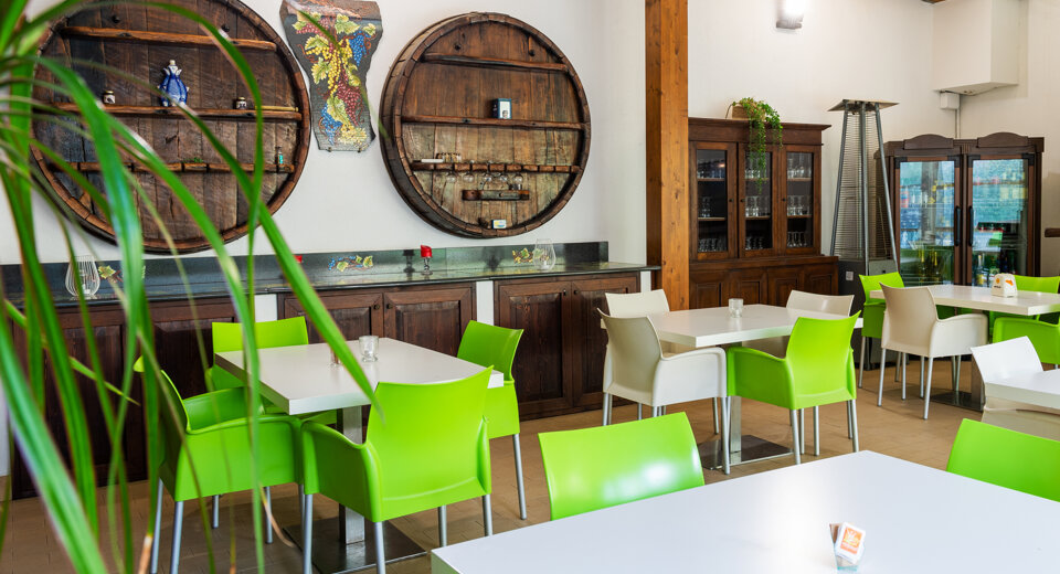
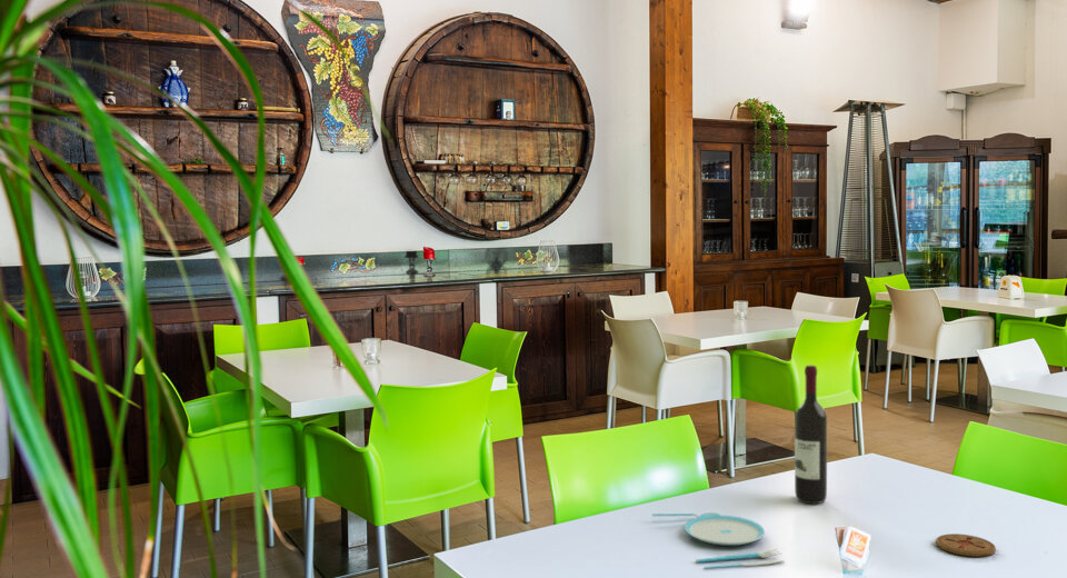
+ plate [651,511,785,570]
+ wine bottle [794,365,828,505]
+ coaster [935,532,997,558]
